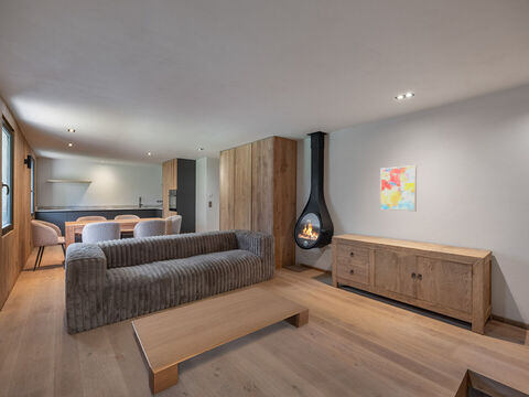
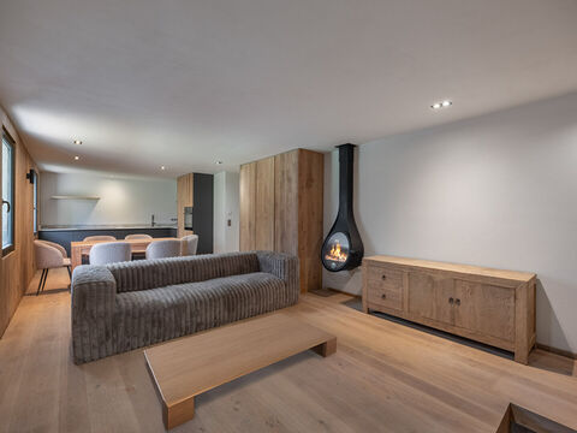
- wall art [379,164,418,213]
